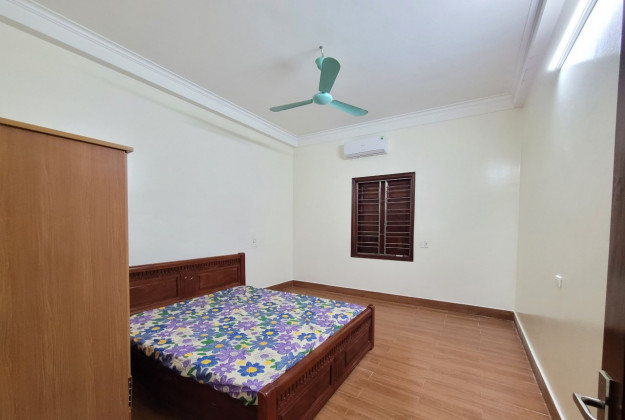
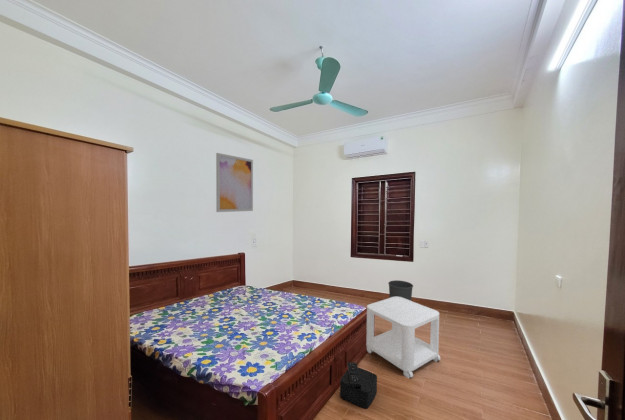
+ speaker [339,361,378,410]
+ waste bin [387,279,414,301]
+ side table [365,297,442,380]
+ wall art [215,152,254,213]
